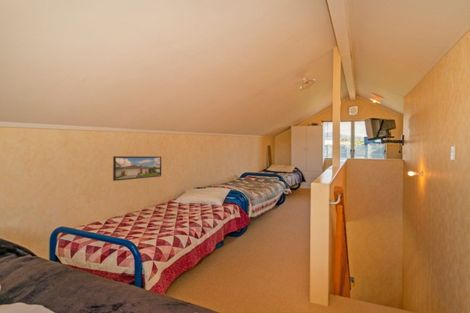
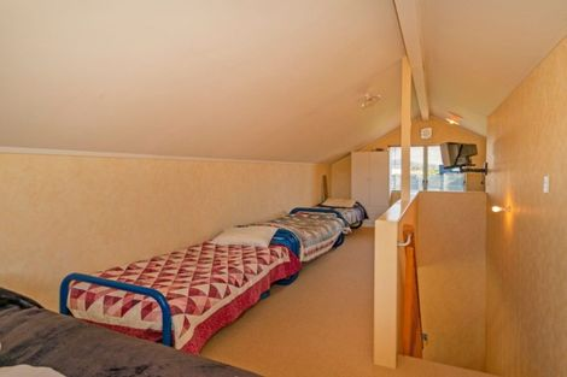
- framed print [112,155,162,182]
